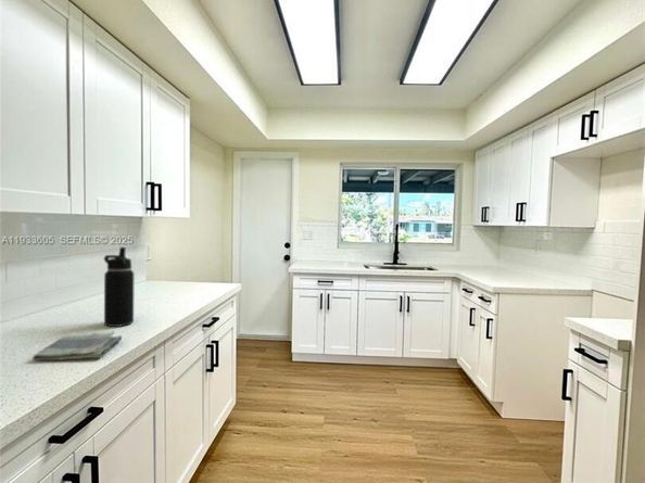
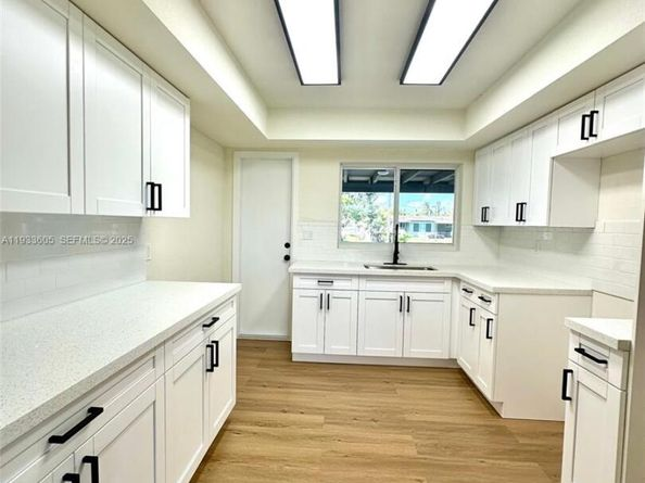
- water bottle [103,246,135,328]
- dish towel [31,330,123,361]
